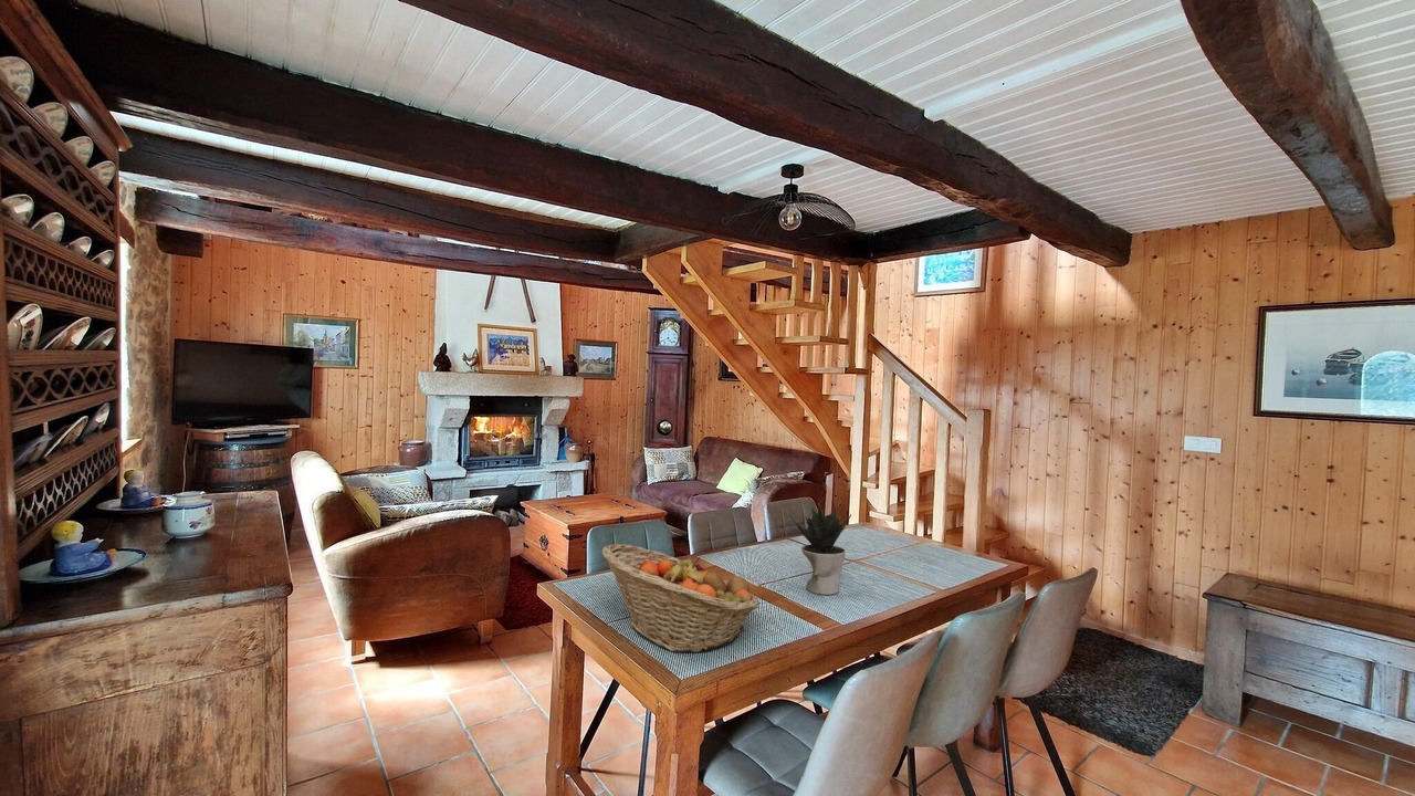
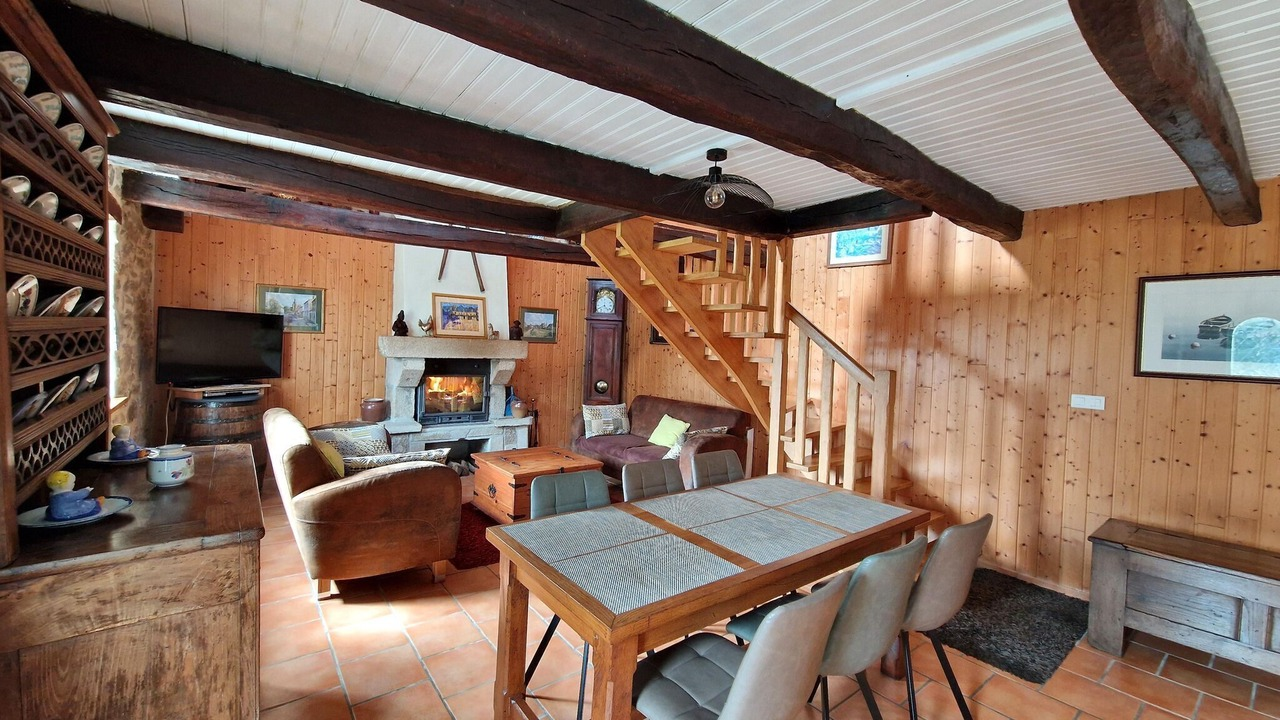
- fruit basket [601,543,761,653]
- potted plant [789,499,852,596]
